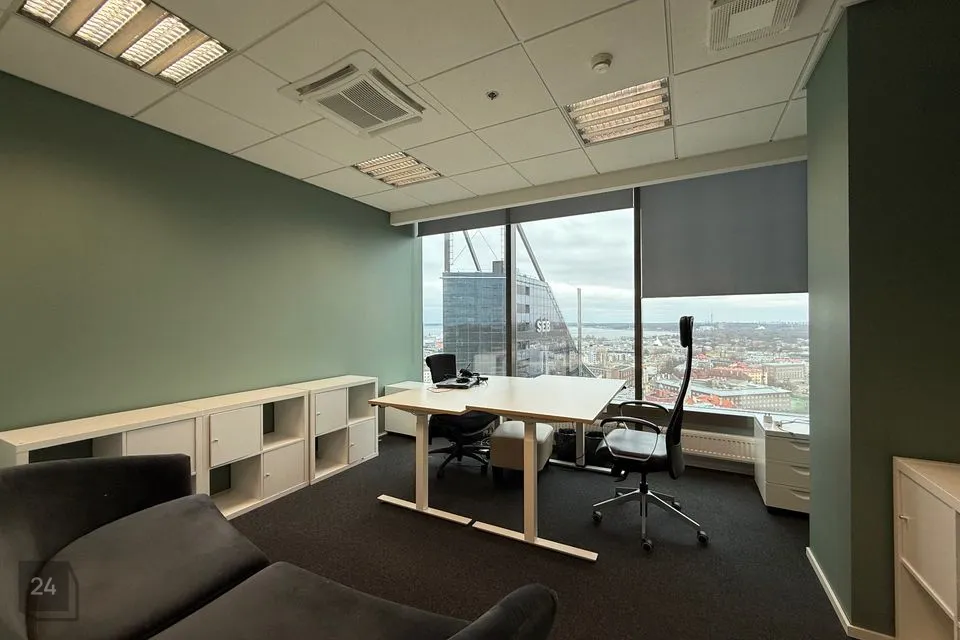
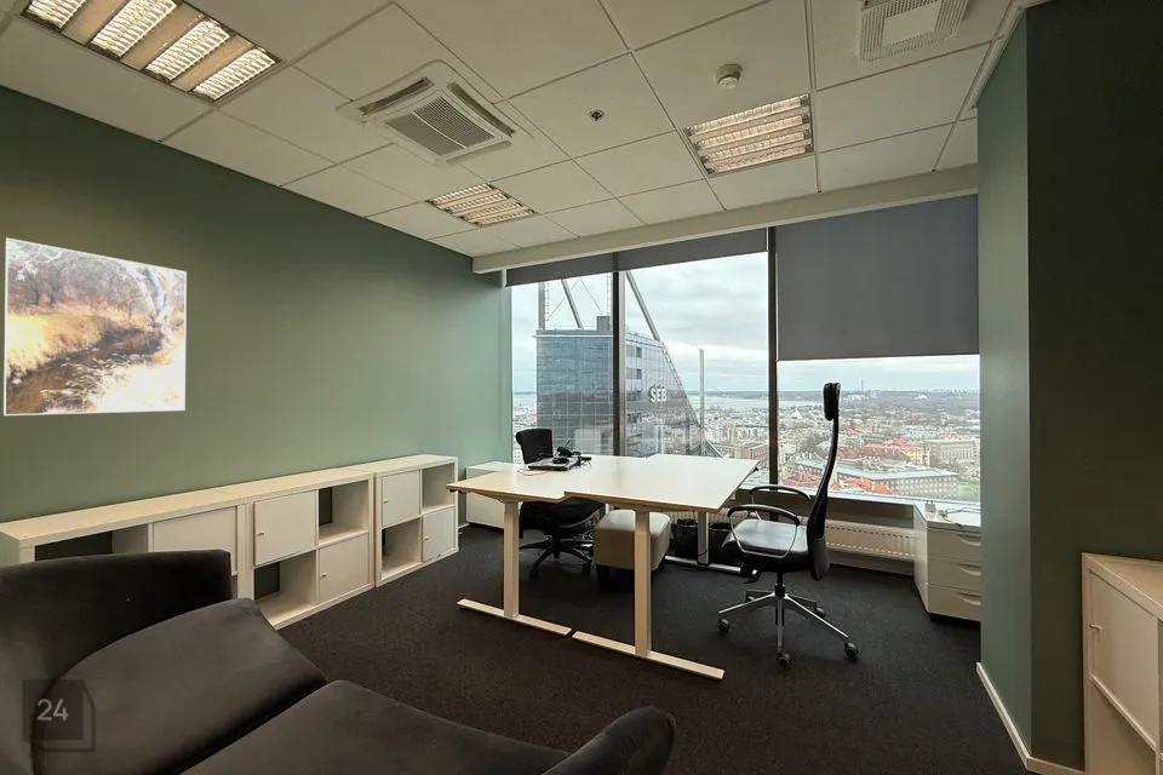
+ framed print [1,236,188,417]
